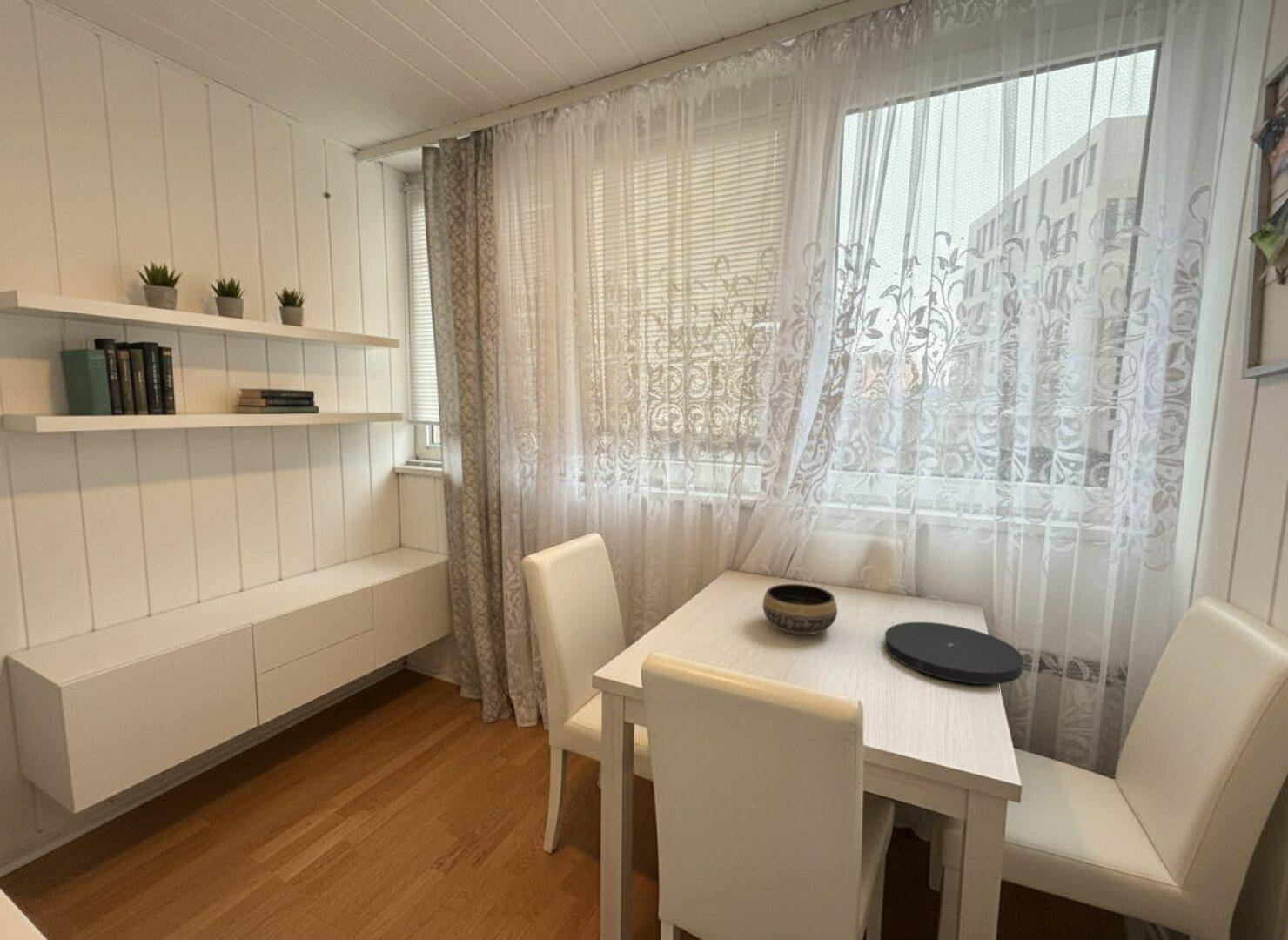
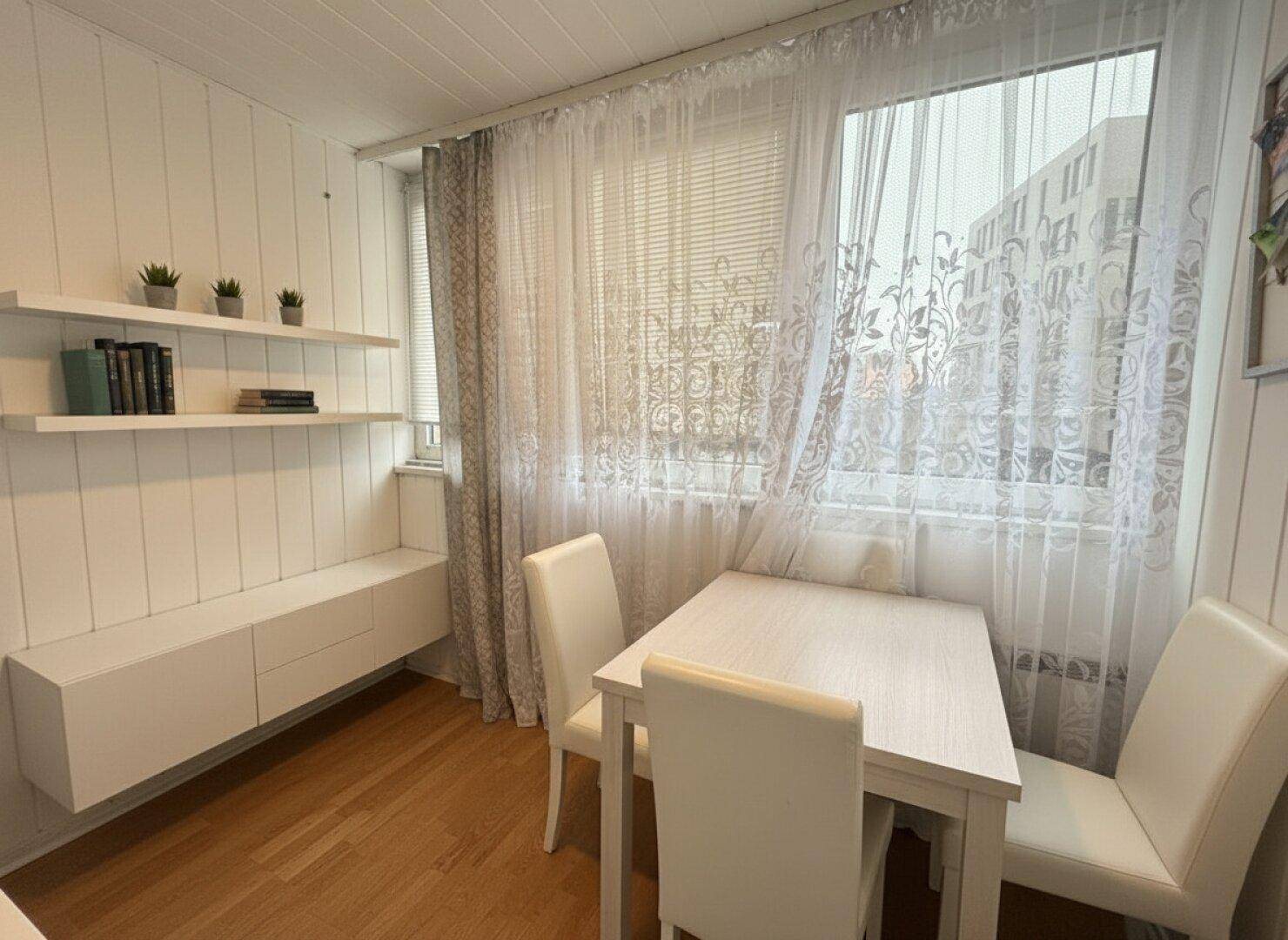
- bowl [762,583,838,635]
- plate [884,621,1024,685]
